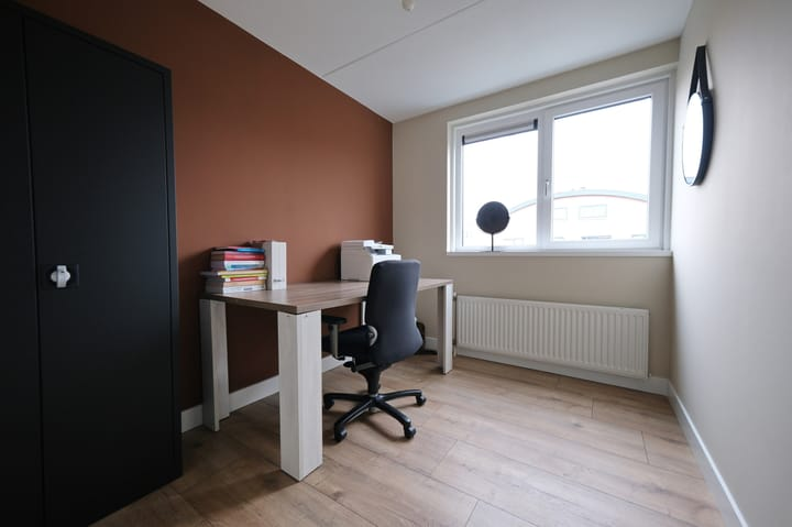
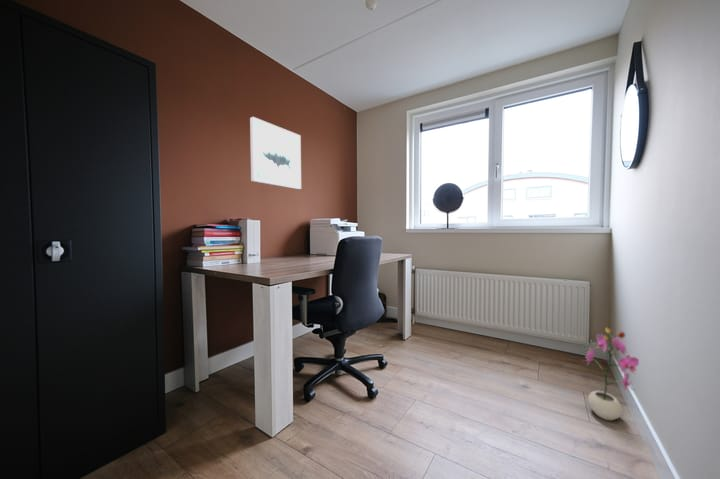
+ potted plant [582,327,640,422]
+ wall art [249,116,302,190]
